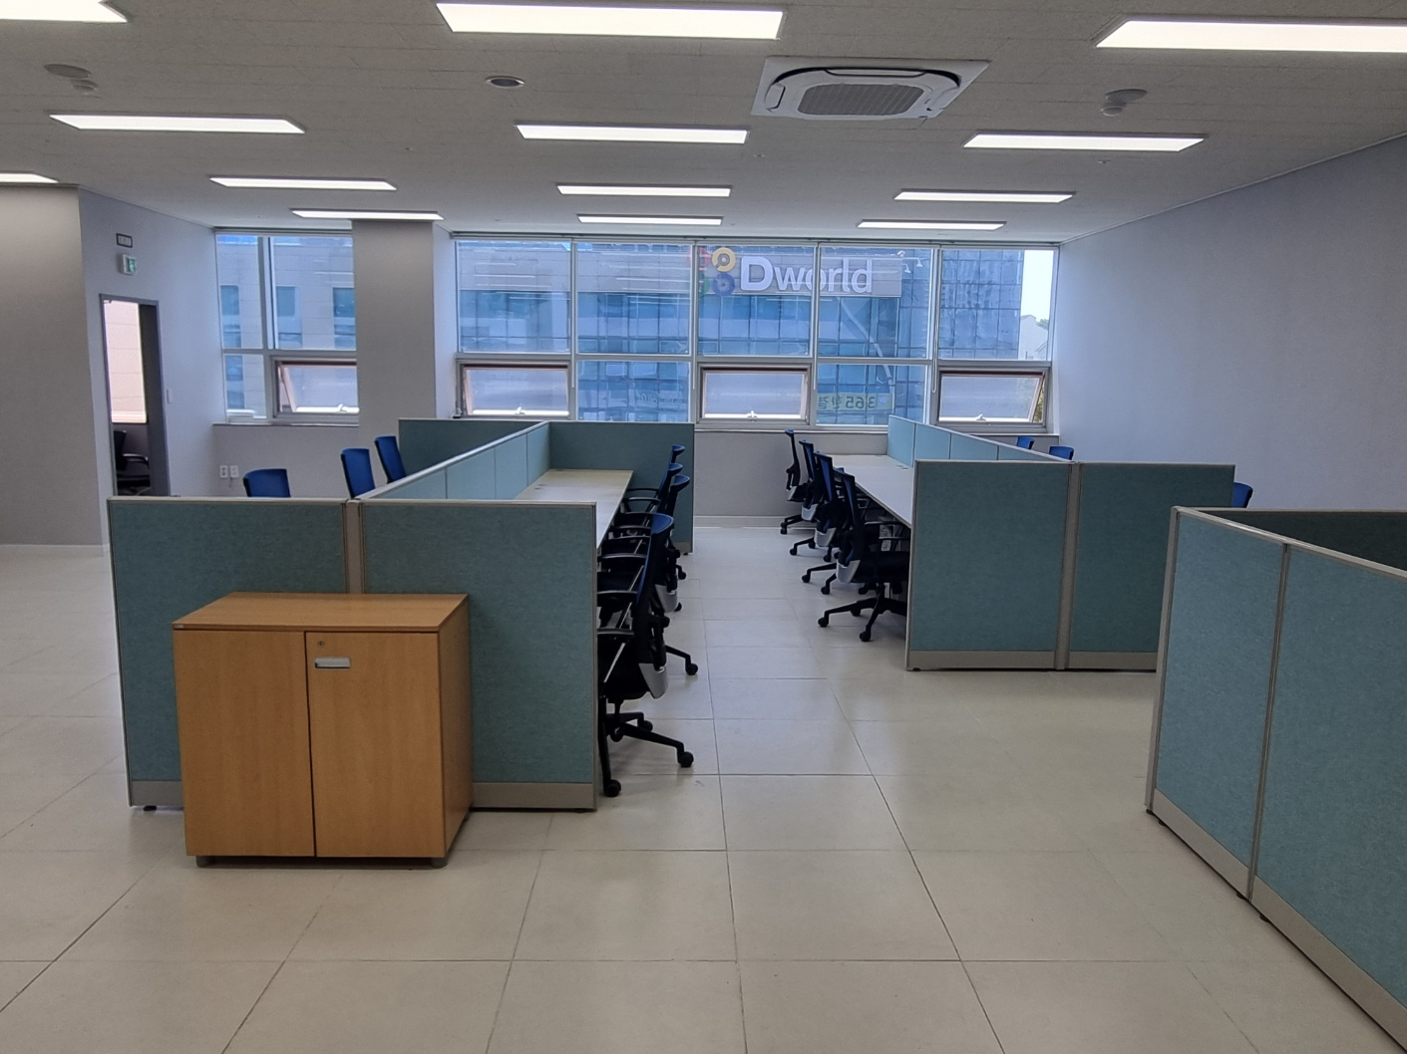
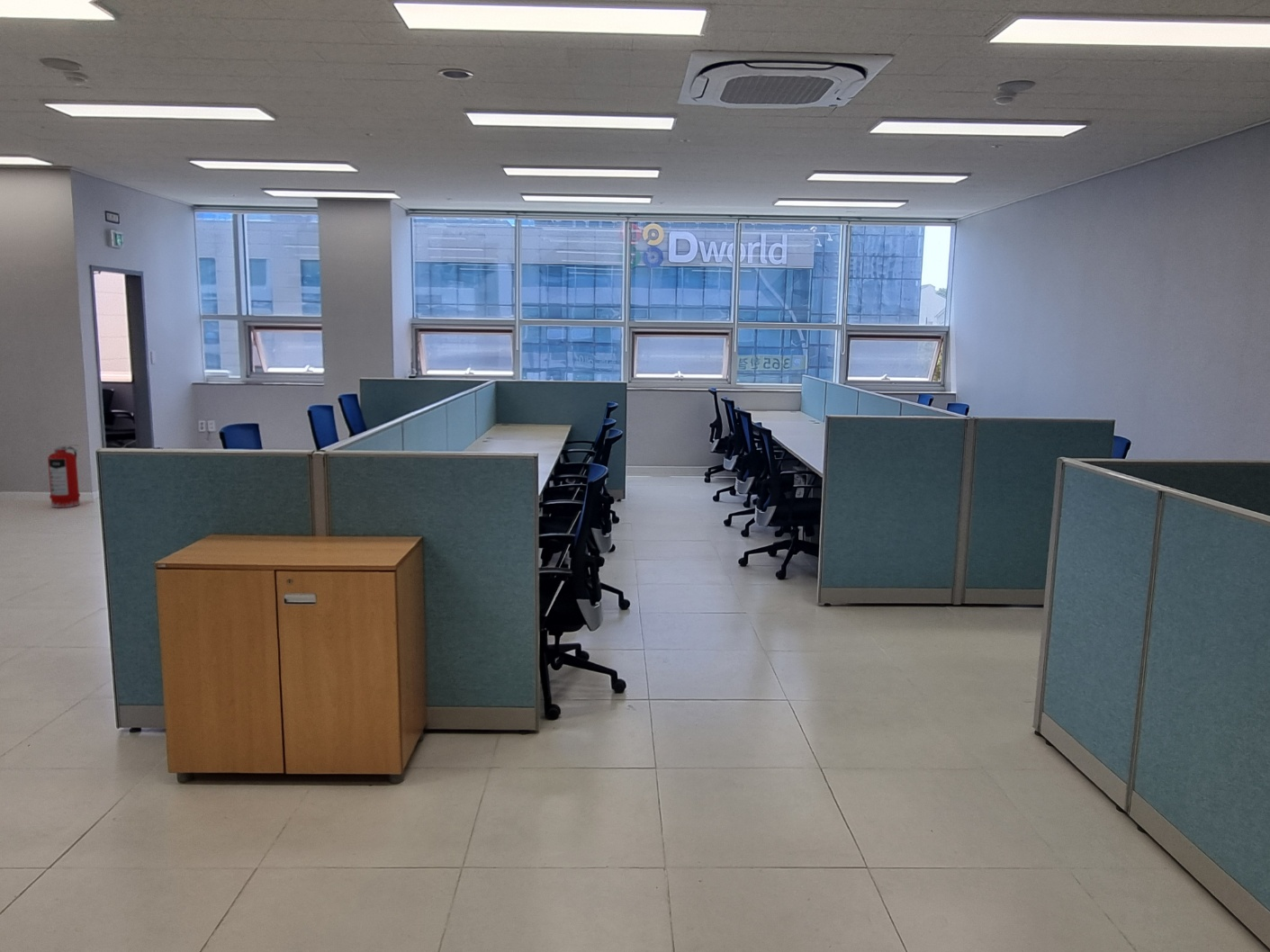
+ fire extinguisher [47,444,81,508]
